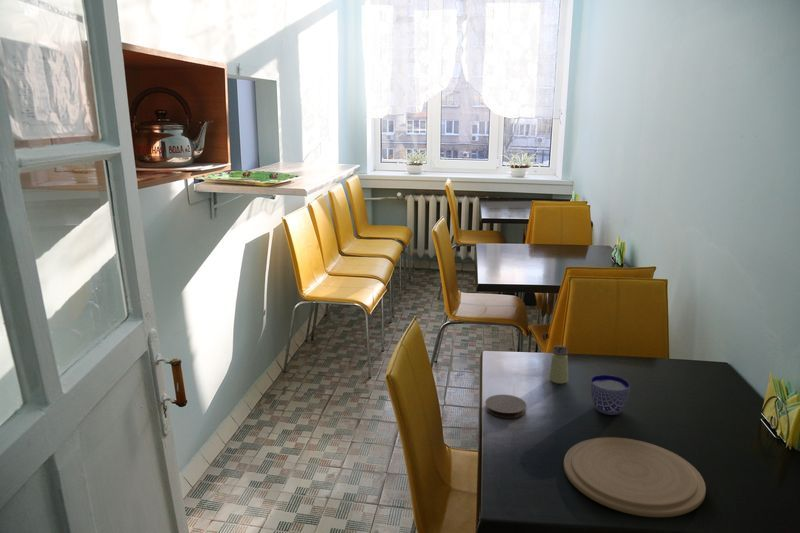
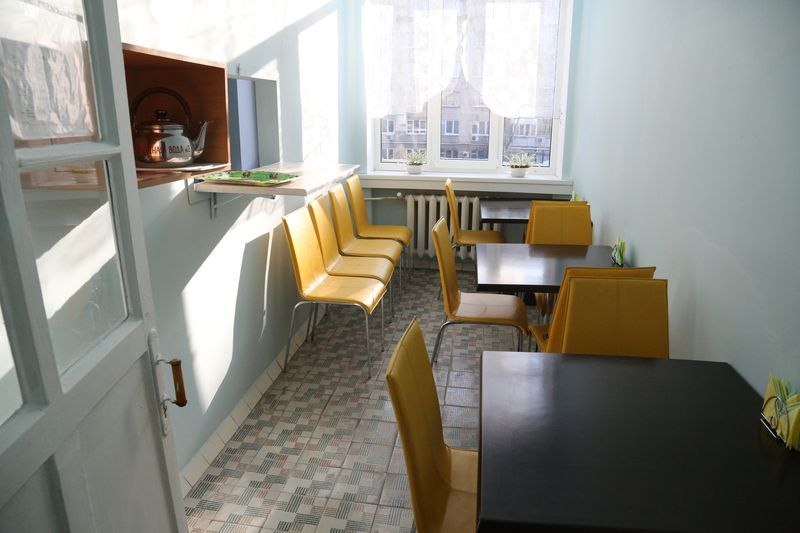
- saltshaker [548,344,569,385]
- cup [590,374,631,416]
- plate [563,436,707,518]
- coaster [484,394,527,419]
